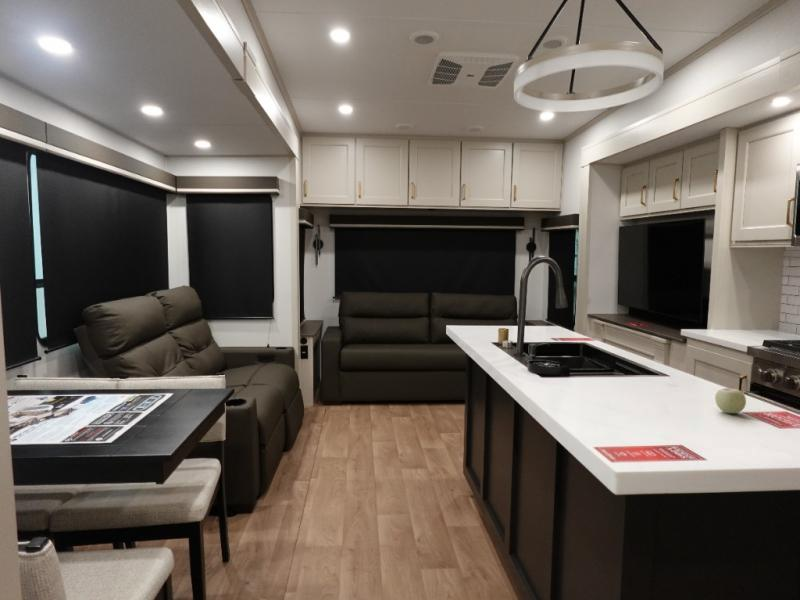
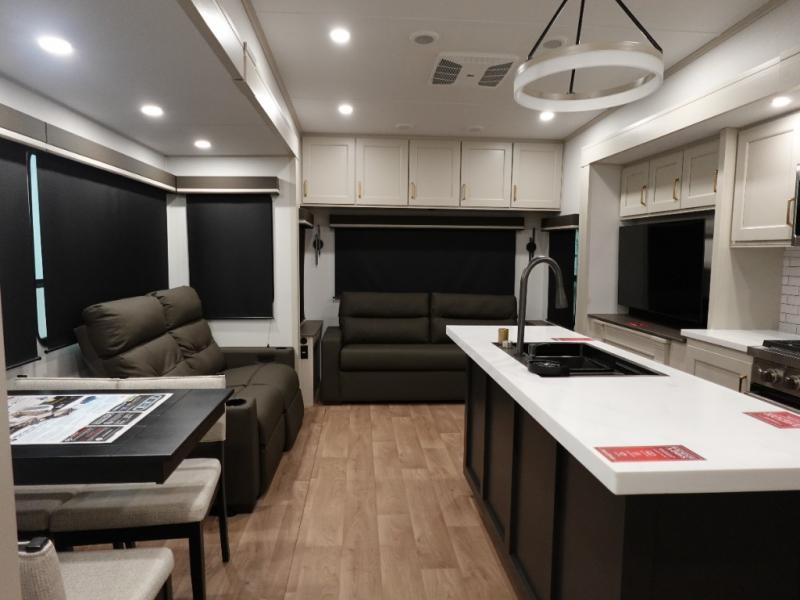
- fruit [714,384,747,414]
